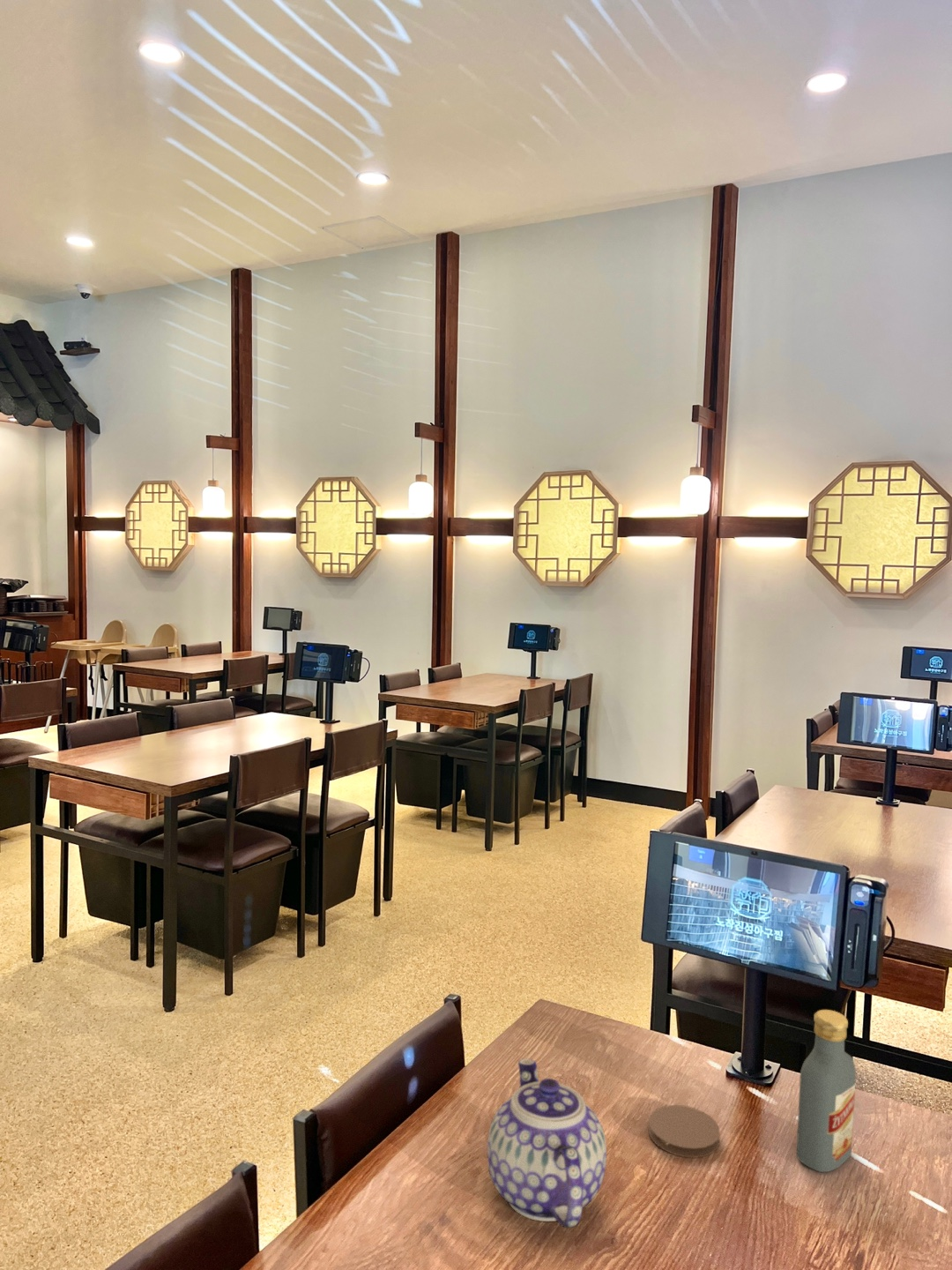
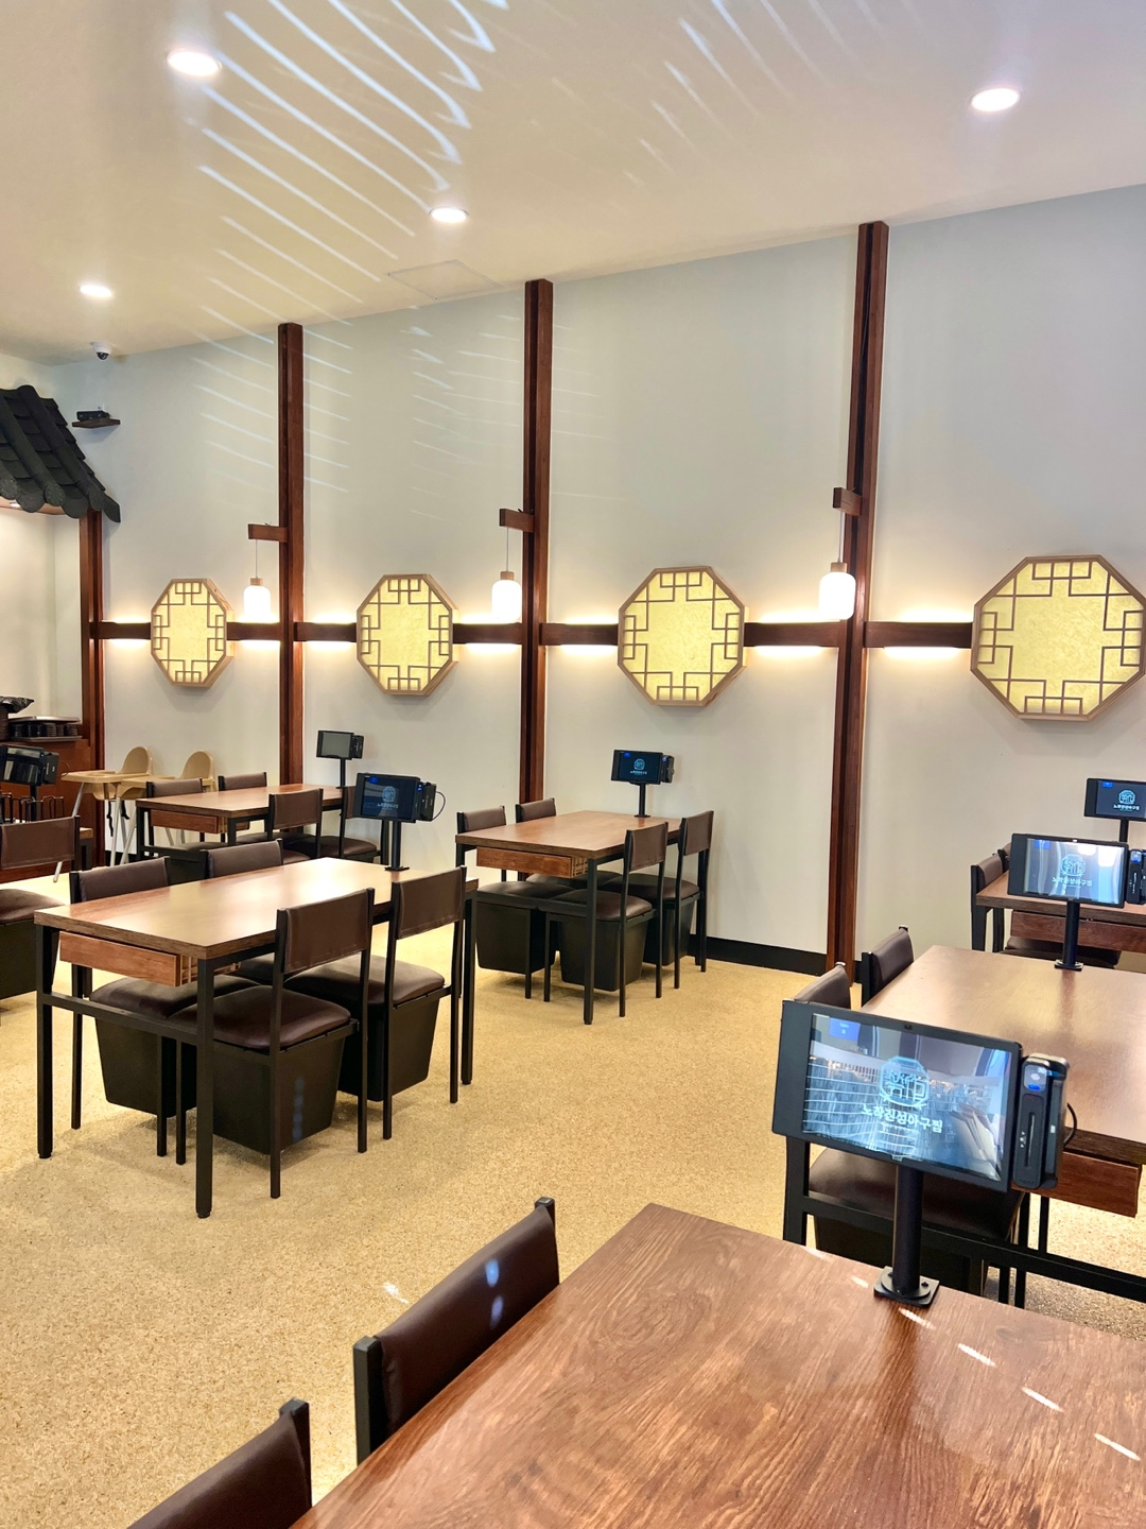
- vodka [795,1009,857,1173]
- teapot [487,1058,607,1229]
- coaster [648,1104,721,1159]
